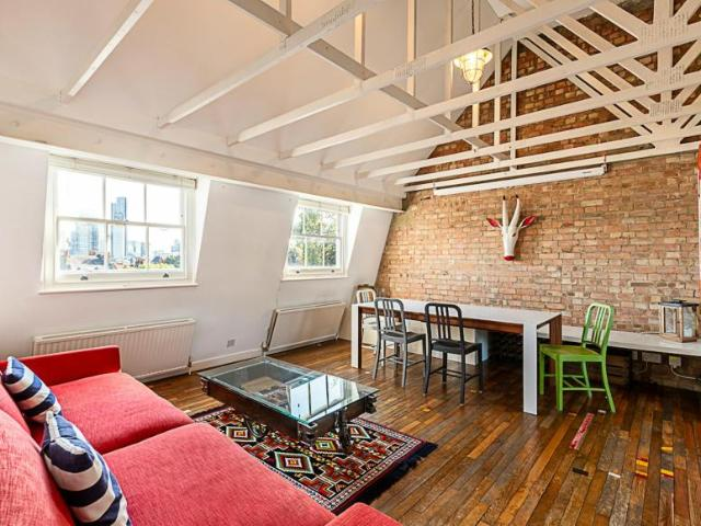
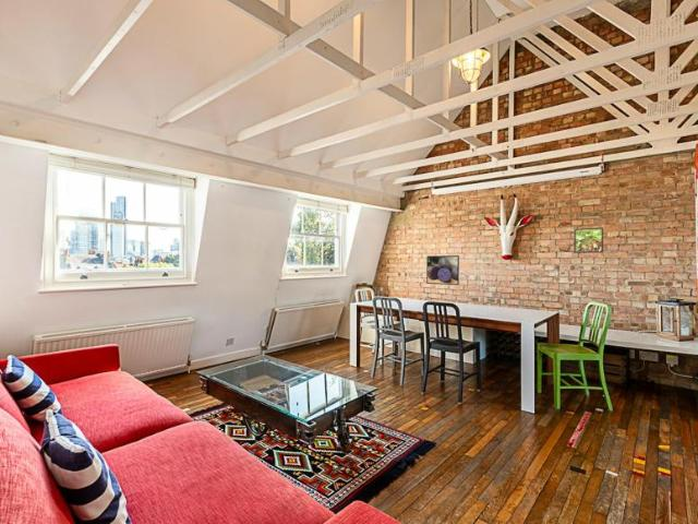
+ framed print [573,226,604,254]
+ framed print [425,254,460,286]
